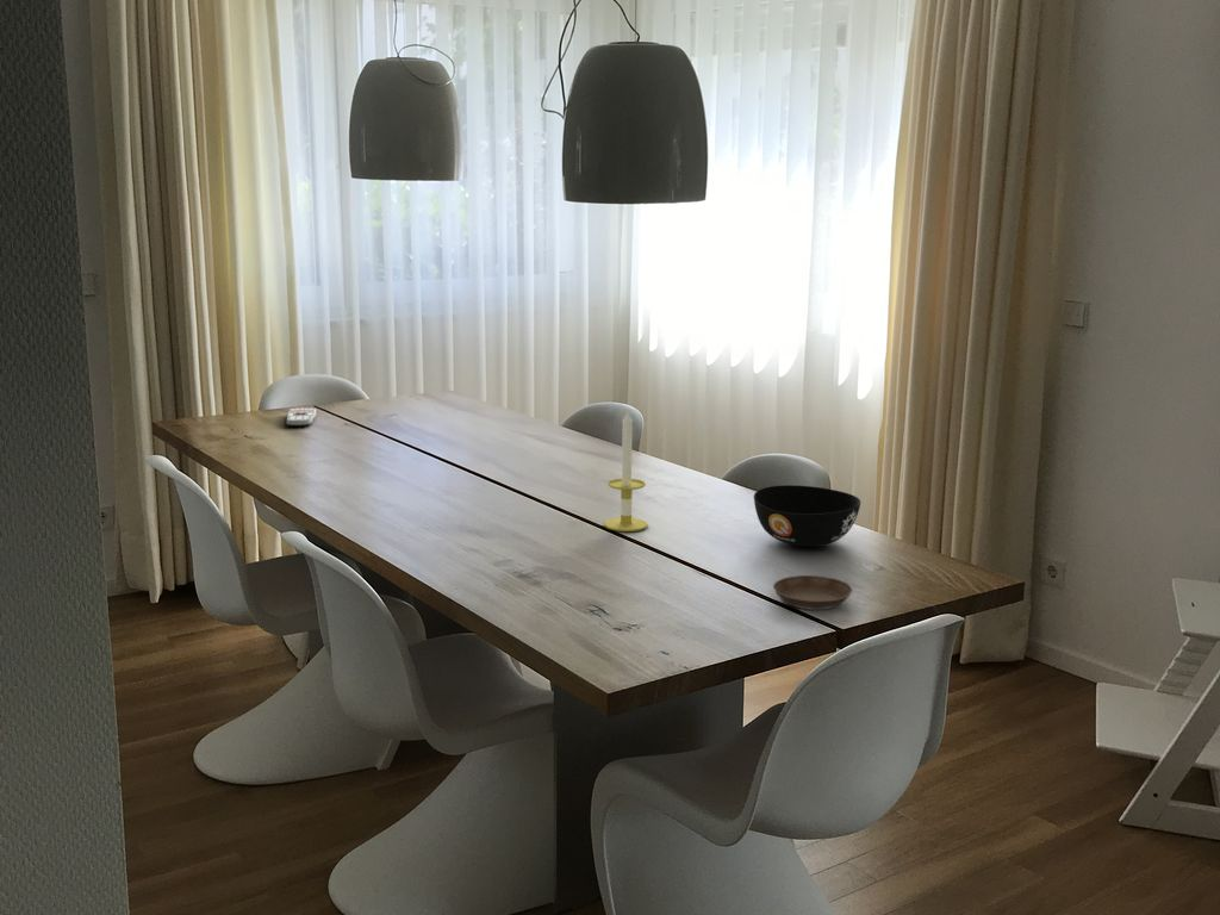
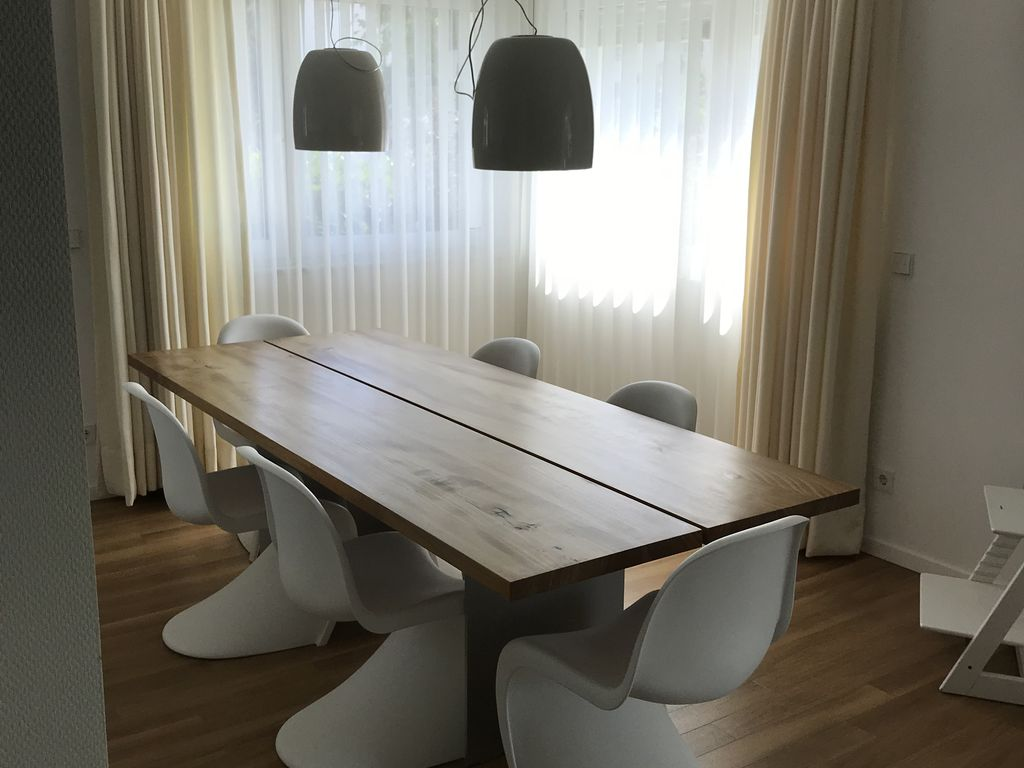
- saucer [772,574,854,611]
- candle [603,409,649,533]
- remote control [286,406,317,428]
- bowl [753,484,861,548]
